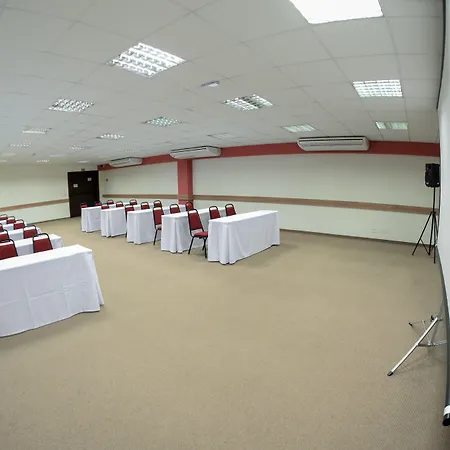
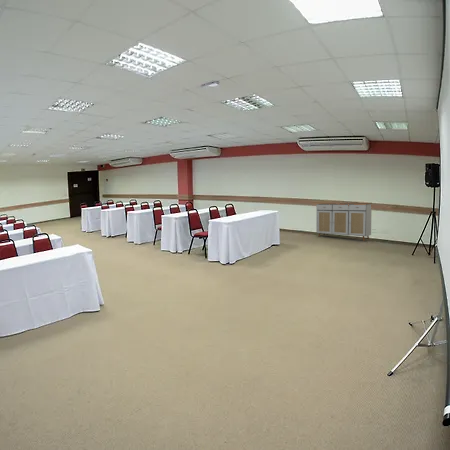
+ sideboard [315,202,373,242]
